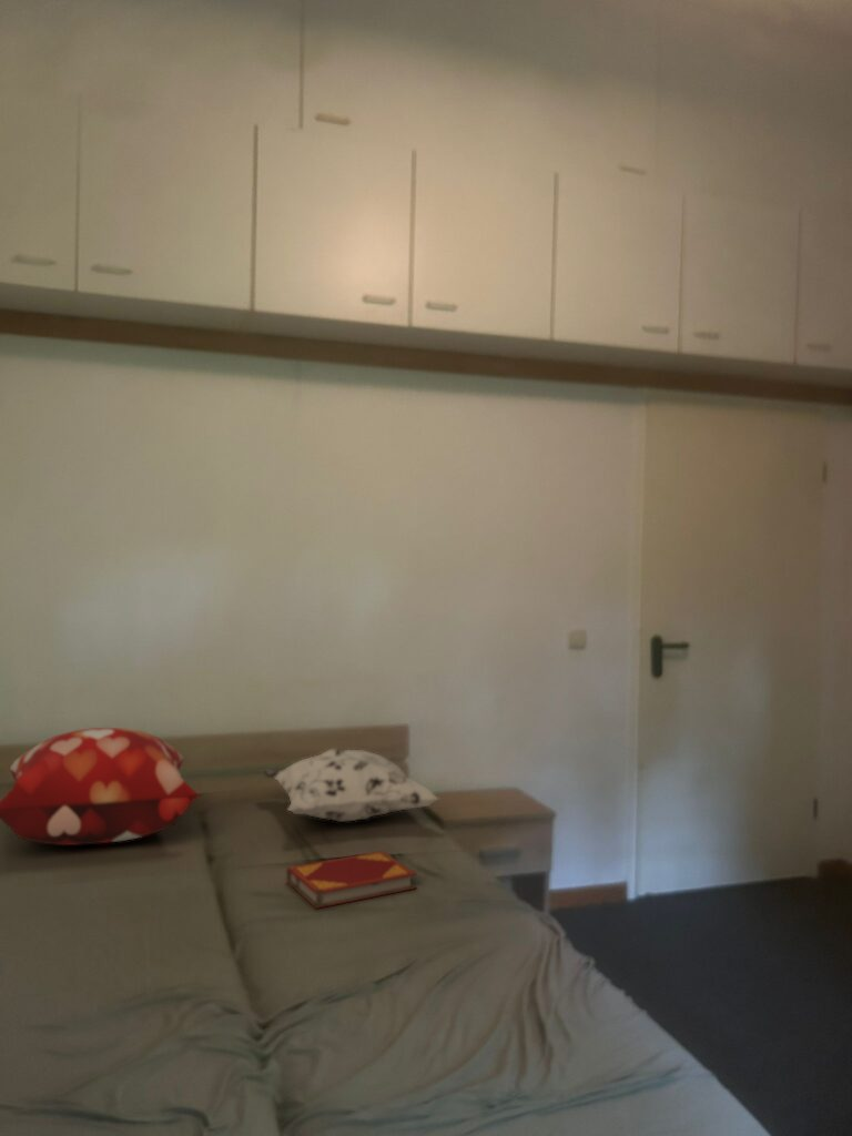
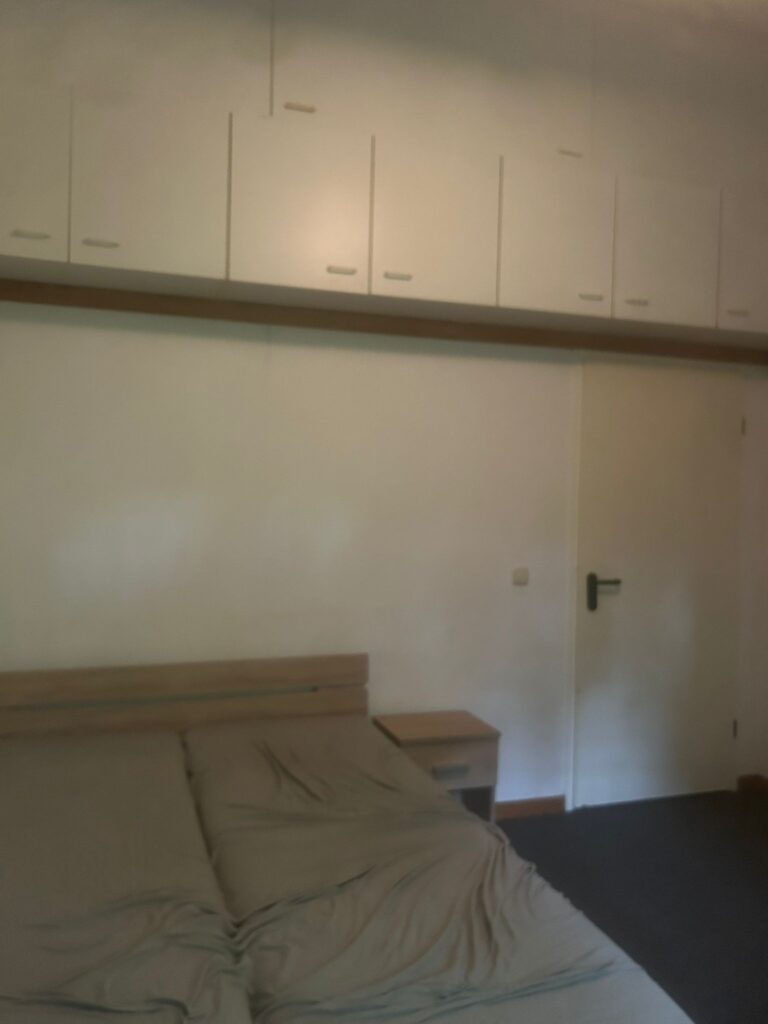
- decorative pillow [261,749,440,823]
- decorative pillow [0,727,203,846]
- hardback book [285,850,418,910]
